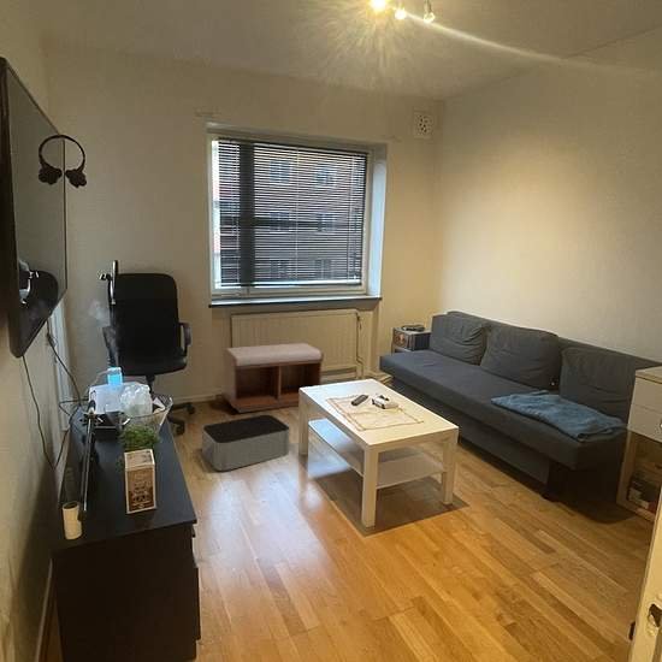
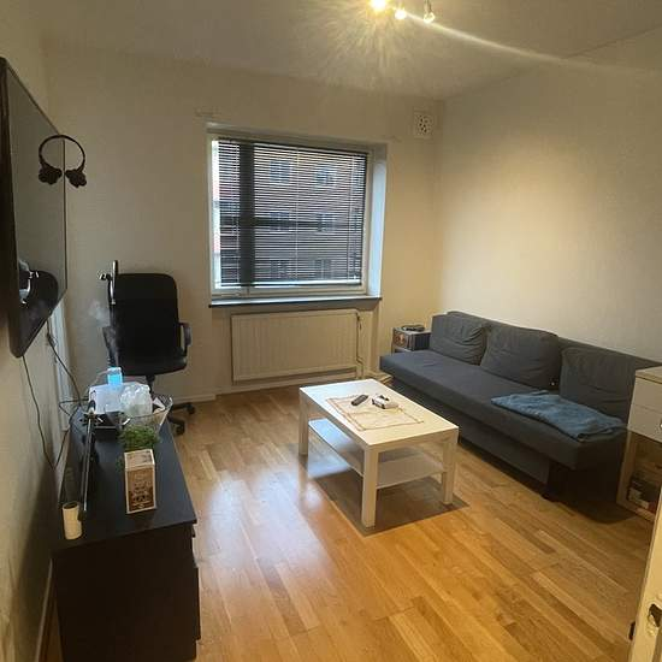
- bench [221,342,325,414]
- storage bin [201,413,291,472]
